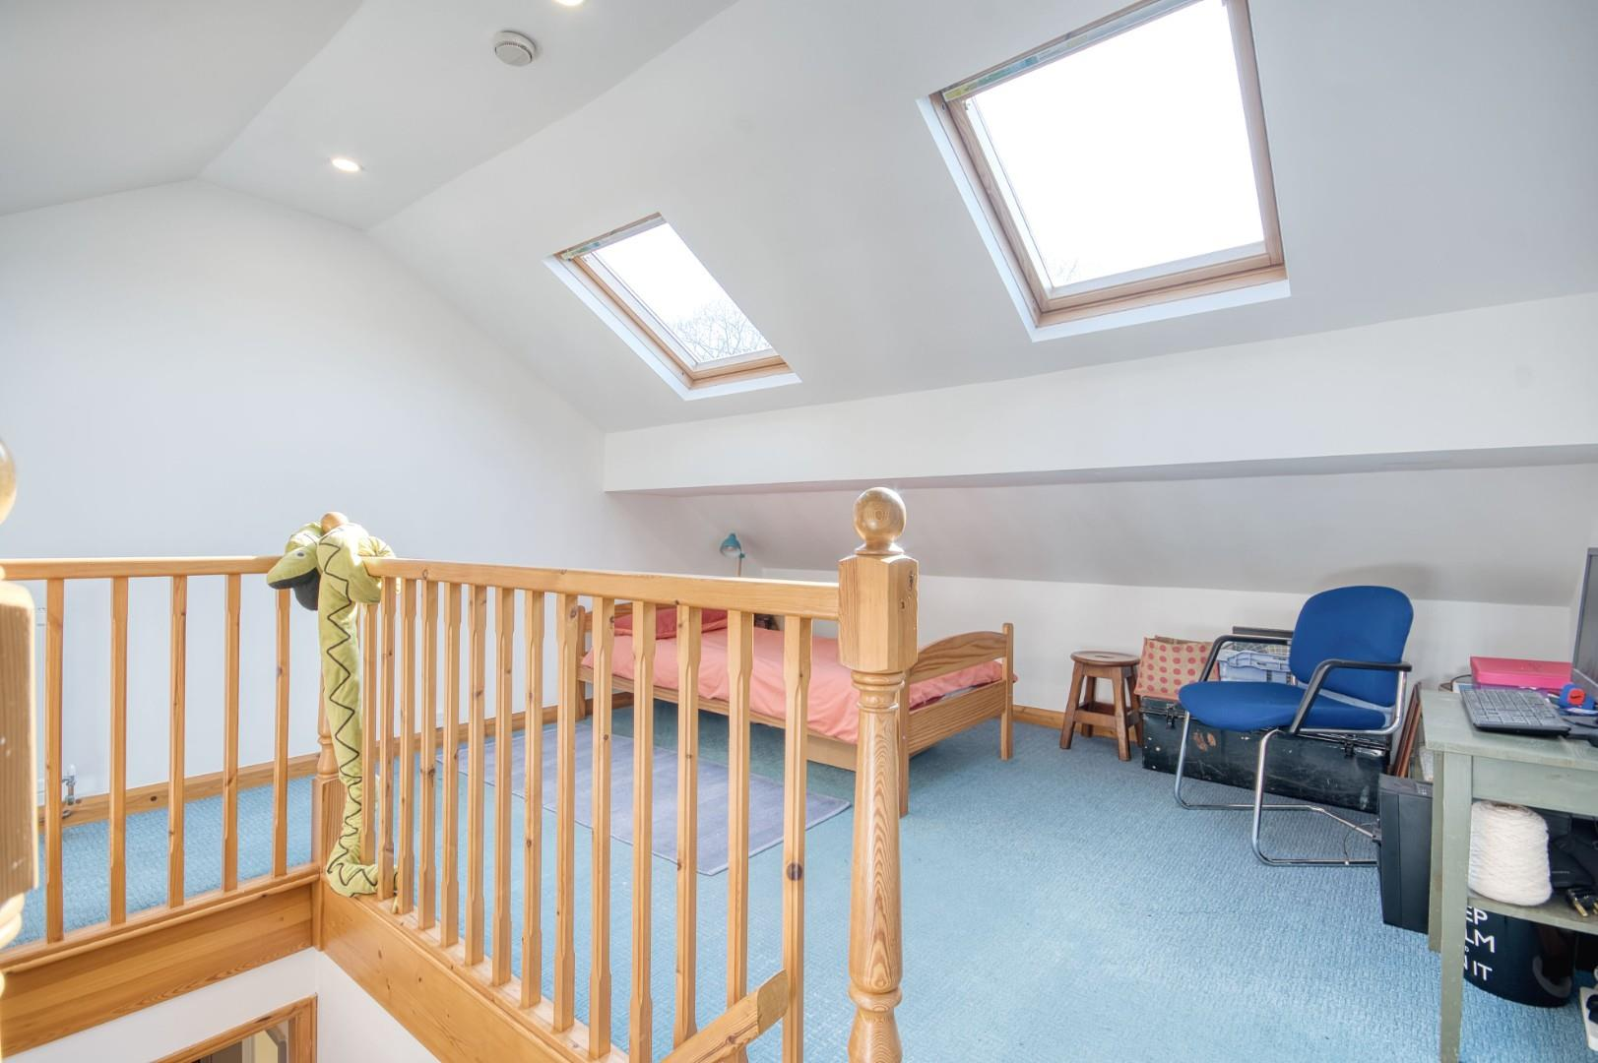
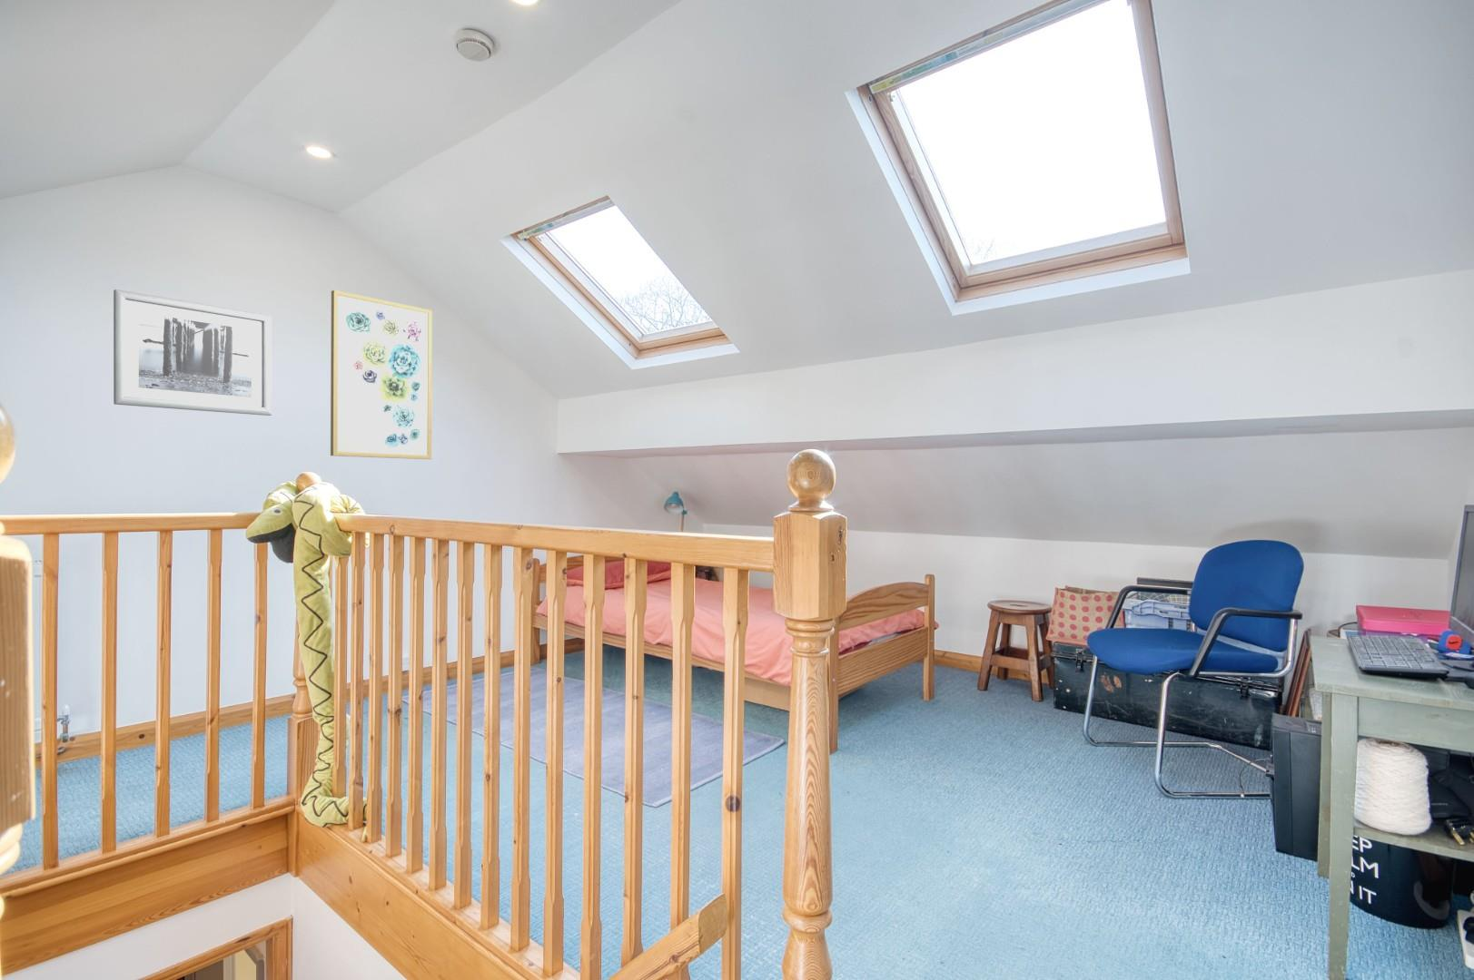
+ wall art [113,289,272,417]
+ wall art [329,290,433,460]
